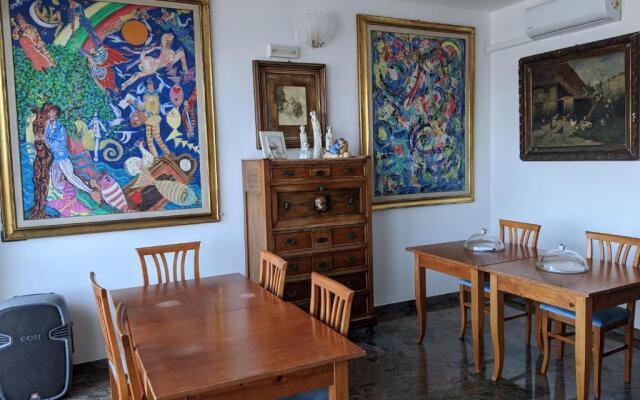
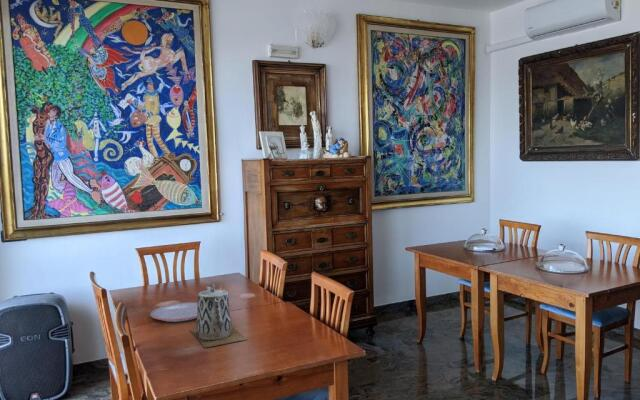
+ teapot [189,283,248,348]
+ plate [149,301,198,323]
